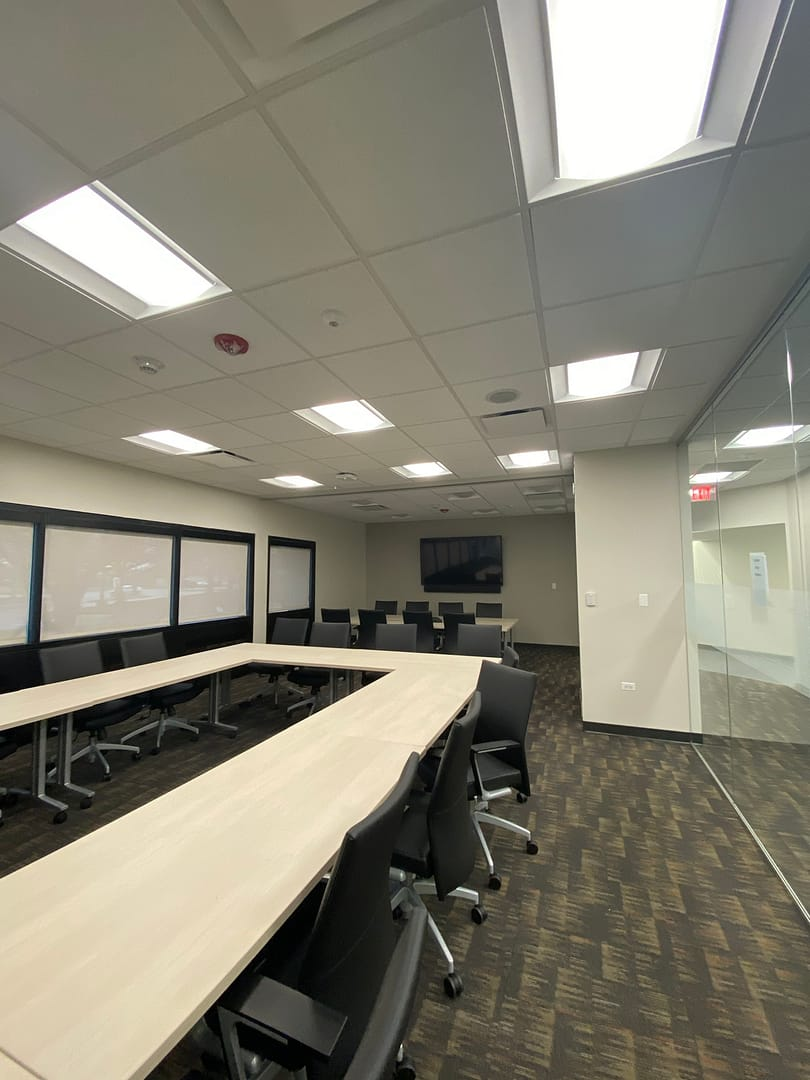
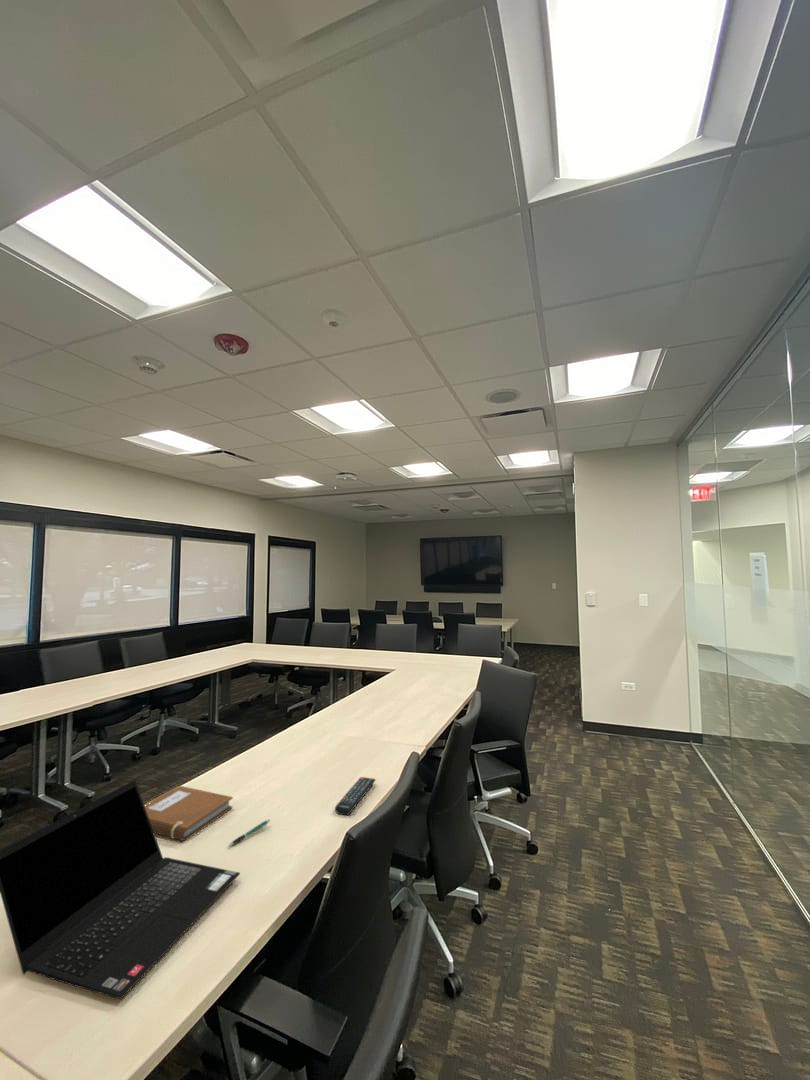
+ notebook [144,785,234,842]
+ pen [227,818,271,848]
+ remote control [334,776,376,816]
+ laptop computer [0,779,241,1000]
